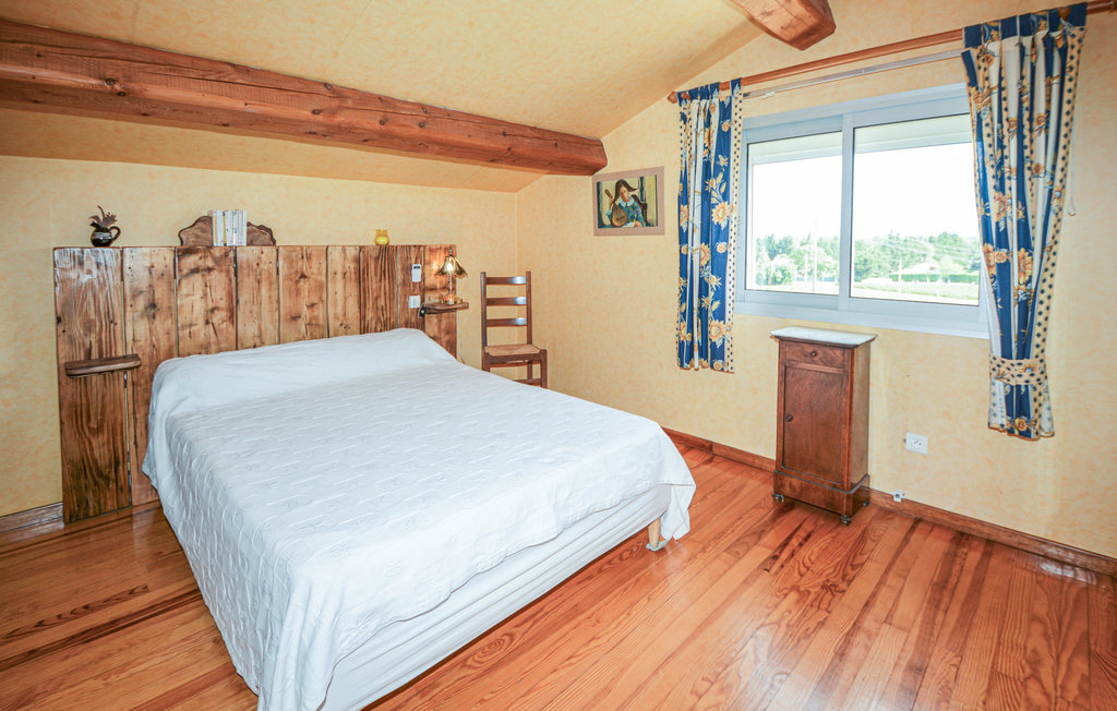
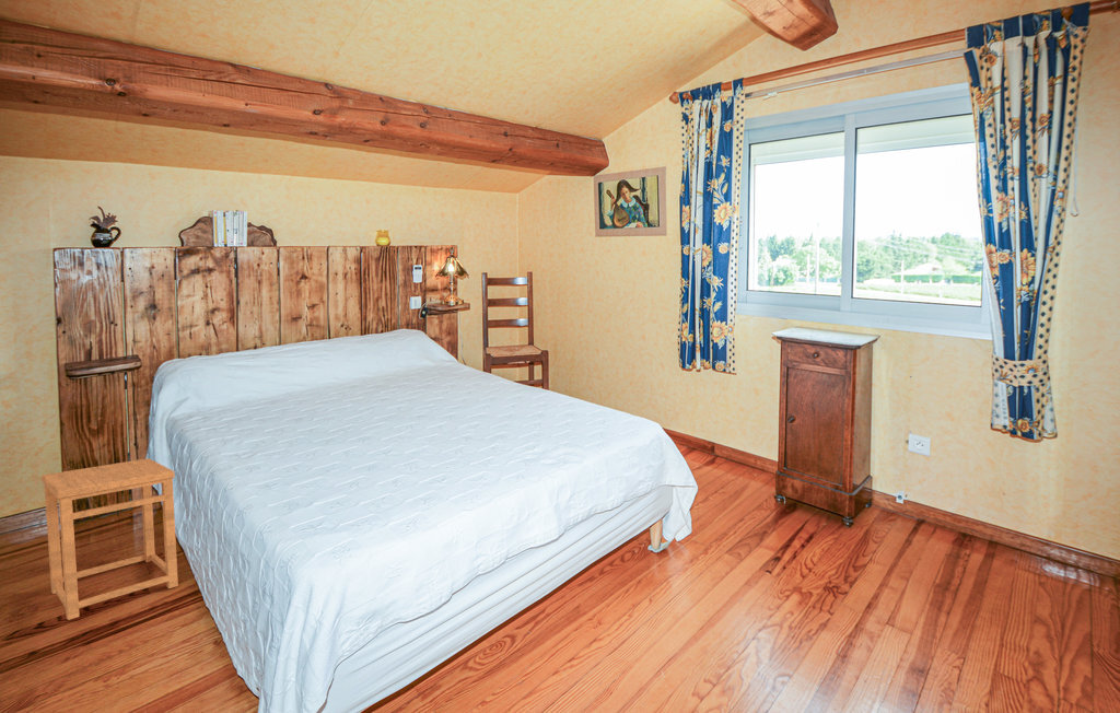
+ side table [40,457,179,621]
